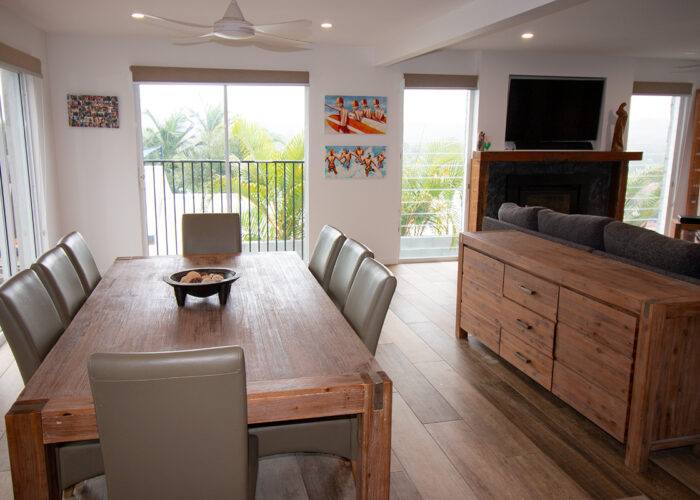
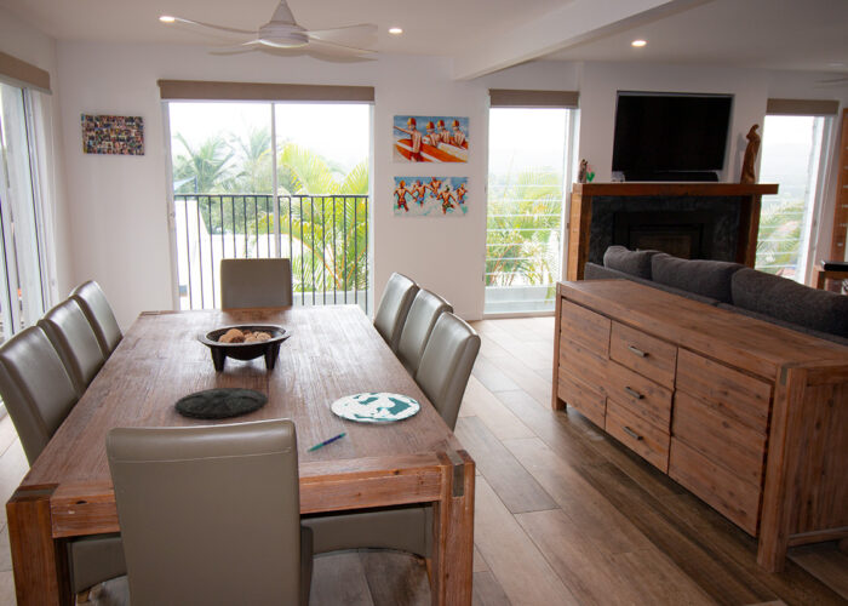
+ pen [306,431,348,453]
+ plate [174,387,269,419]
+ plate [331,391,422,423]
